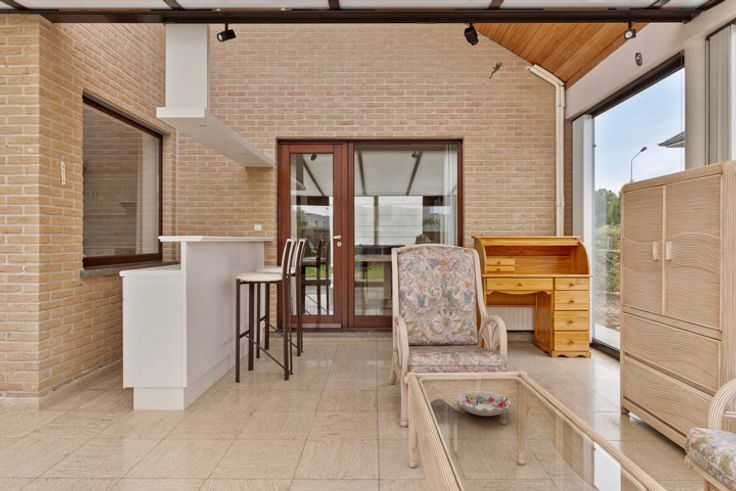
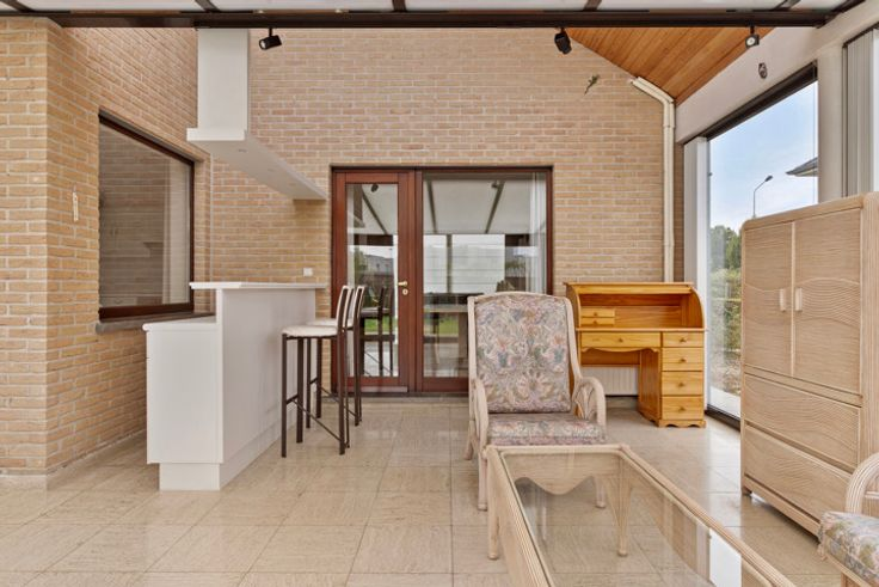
- decorative bowl [456,390,512,417]
